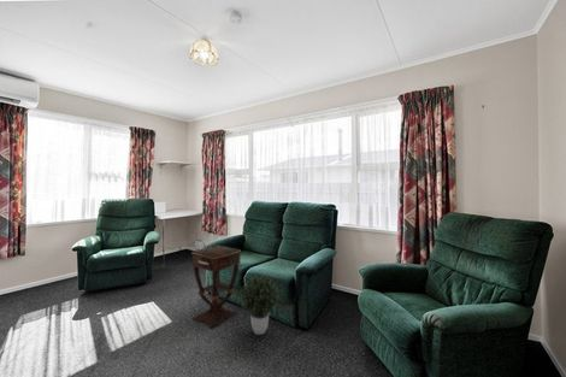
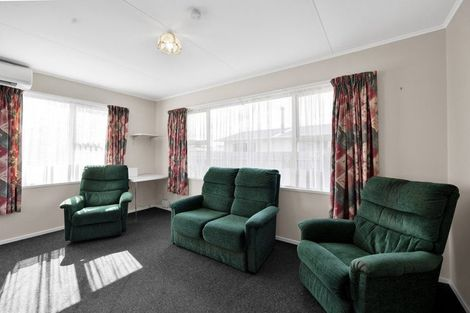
- potted plant [237,273,281,336]
- side table [190,245,242,329]
